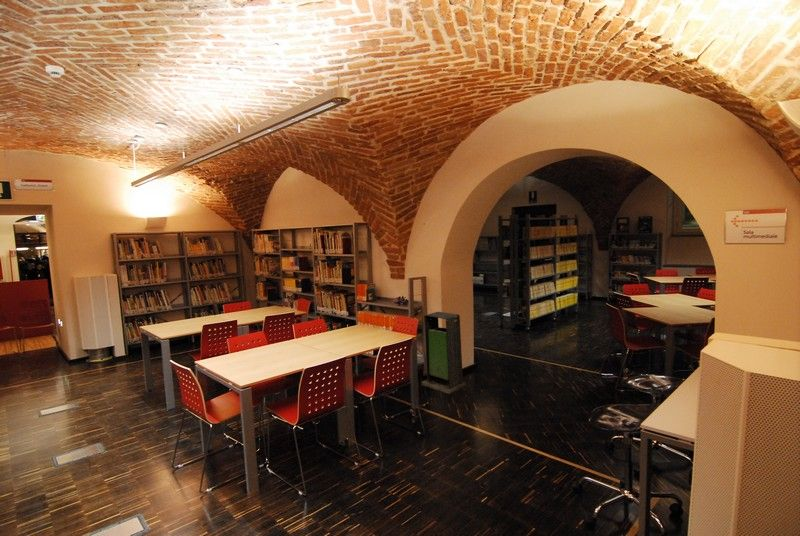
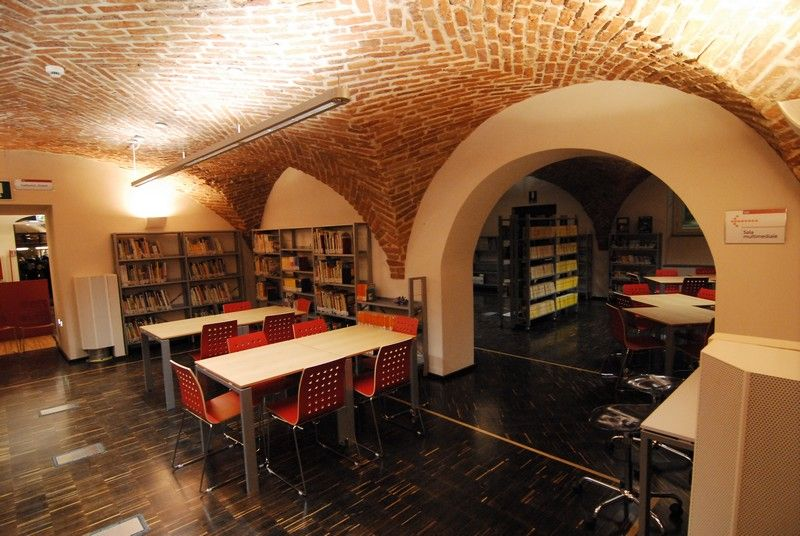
- trash bin [421,311,466,395]
